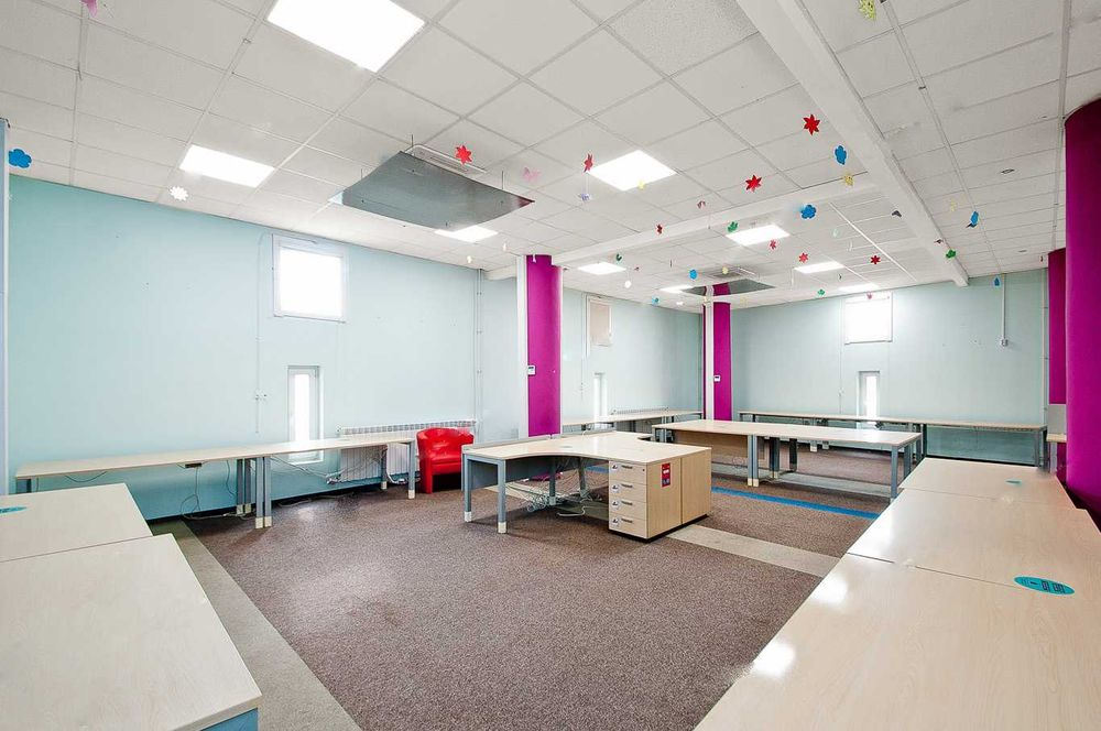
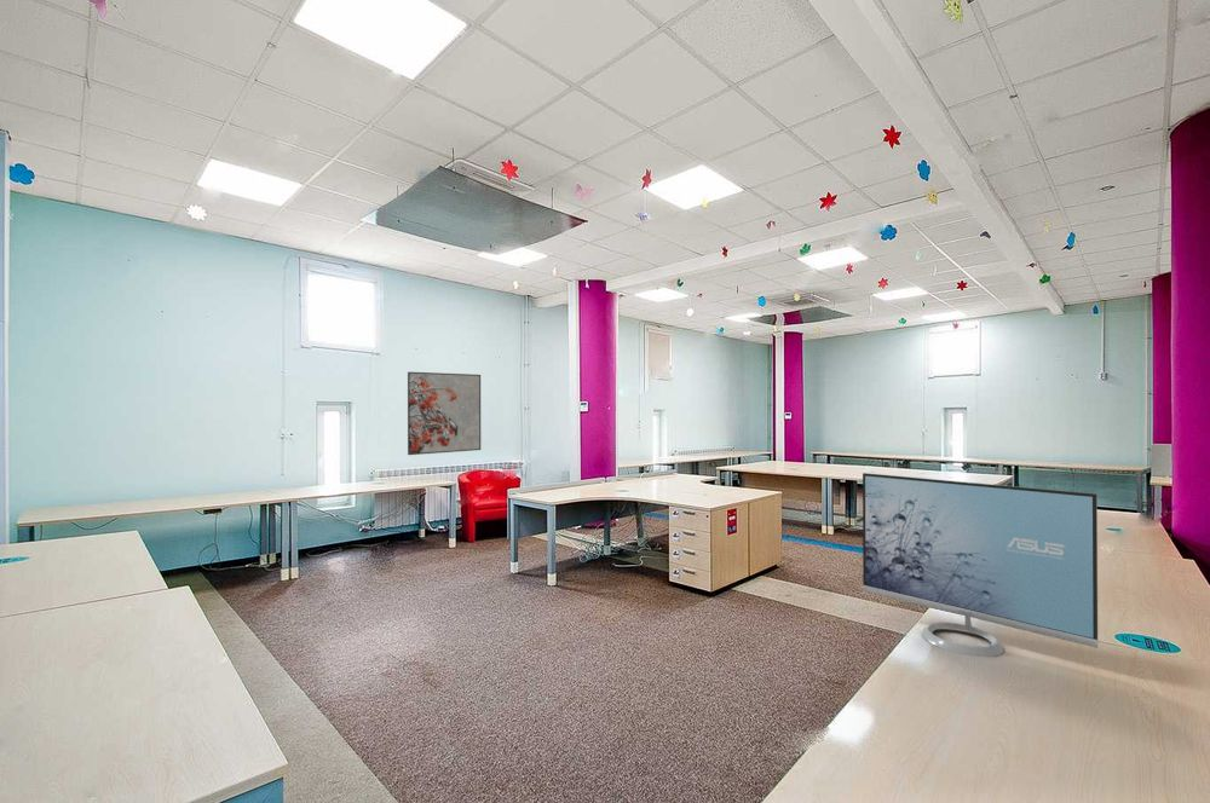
+ monitor [862,472,1099,658]
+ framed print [407,371,482,456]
